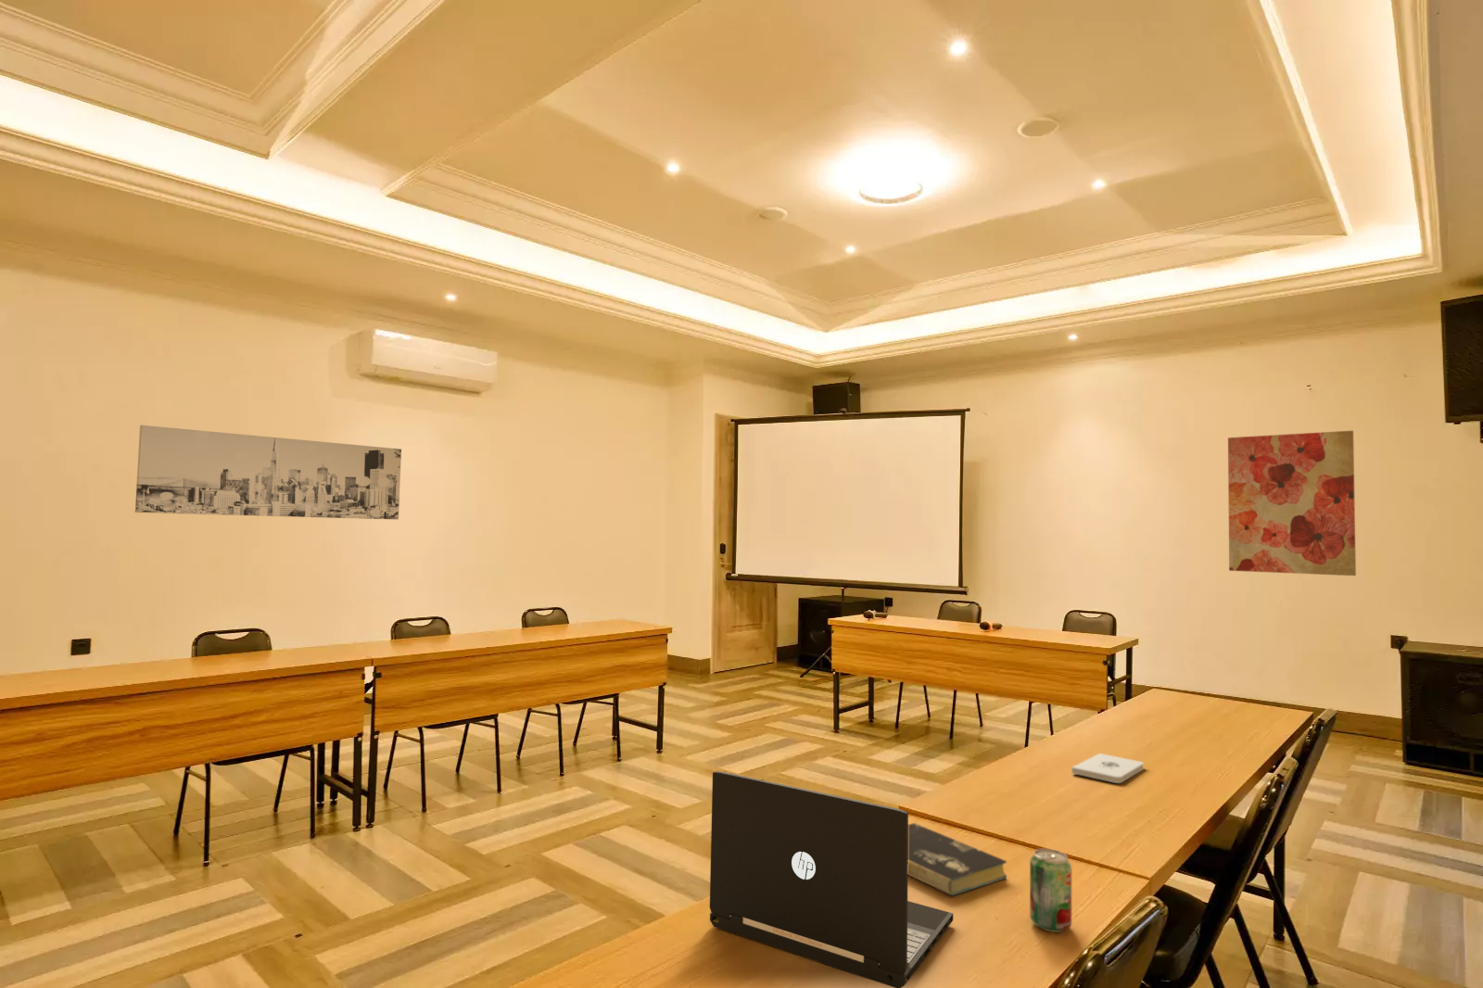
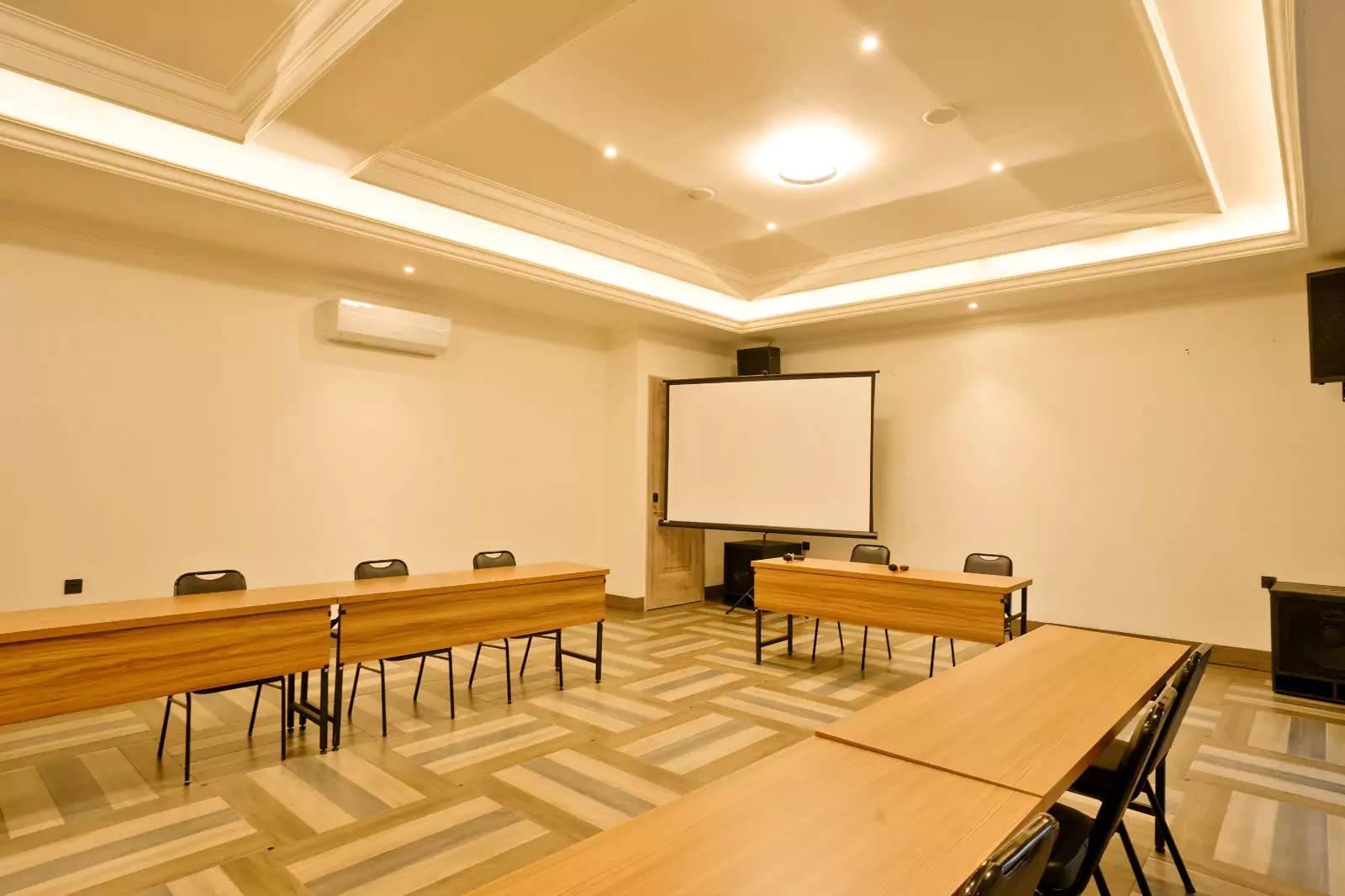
- notepad [1071,753,1145,784]
- wall art [1227,430,1357,577]
- book [907,823,1008,896]
- laptop [709,770,954,988]
- wall art [135,425,402,520]
- beverage can [1029,848,1073,933]
